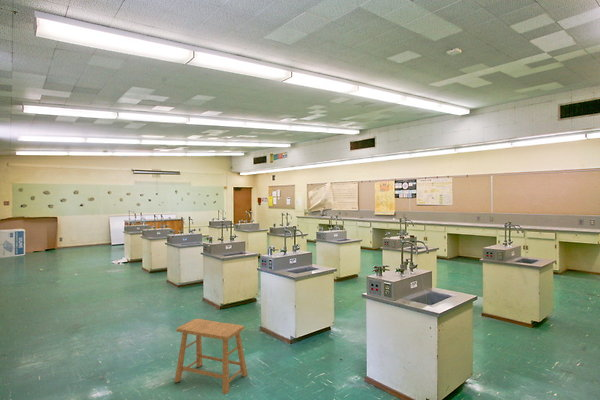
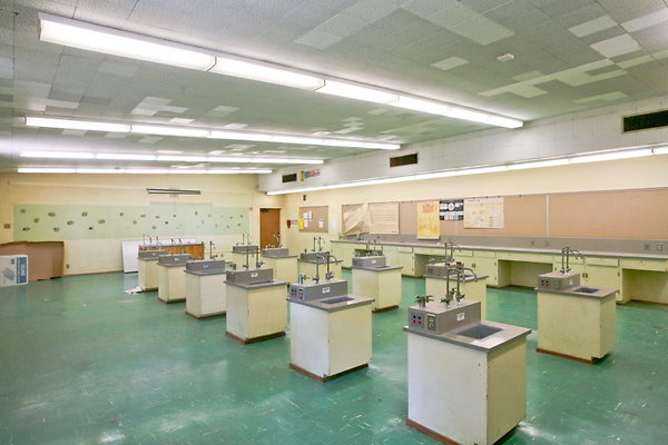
- stool [173,318,248,395]
